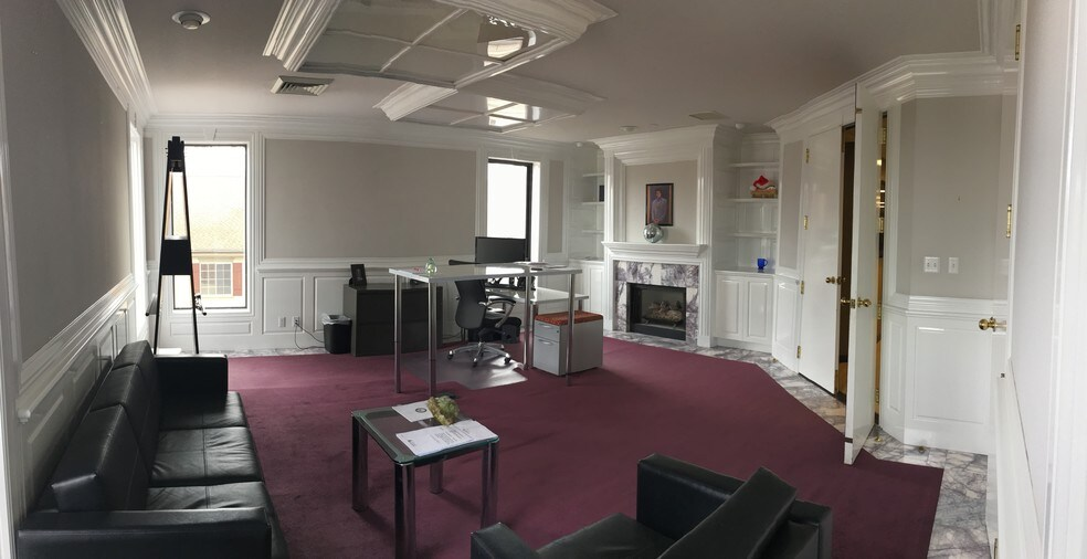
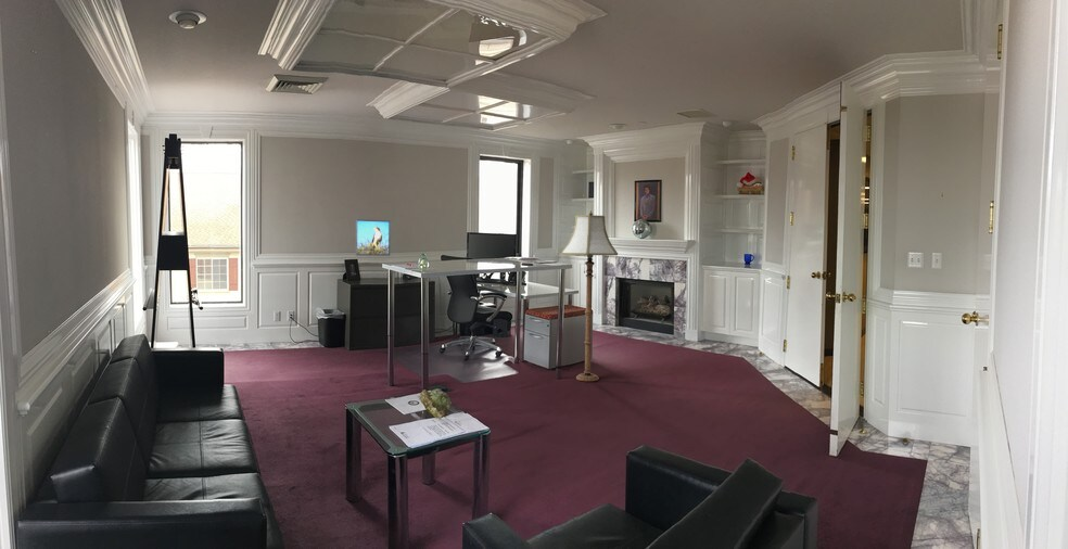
+ floor lamp [559,209,619,382]
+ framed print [355,218,391,257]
